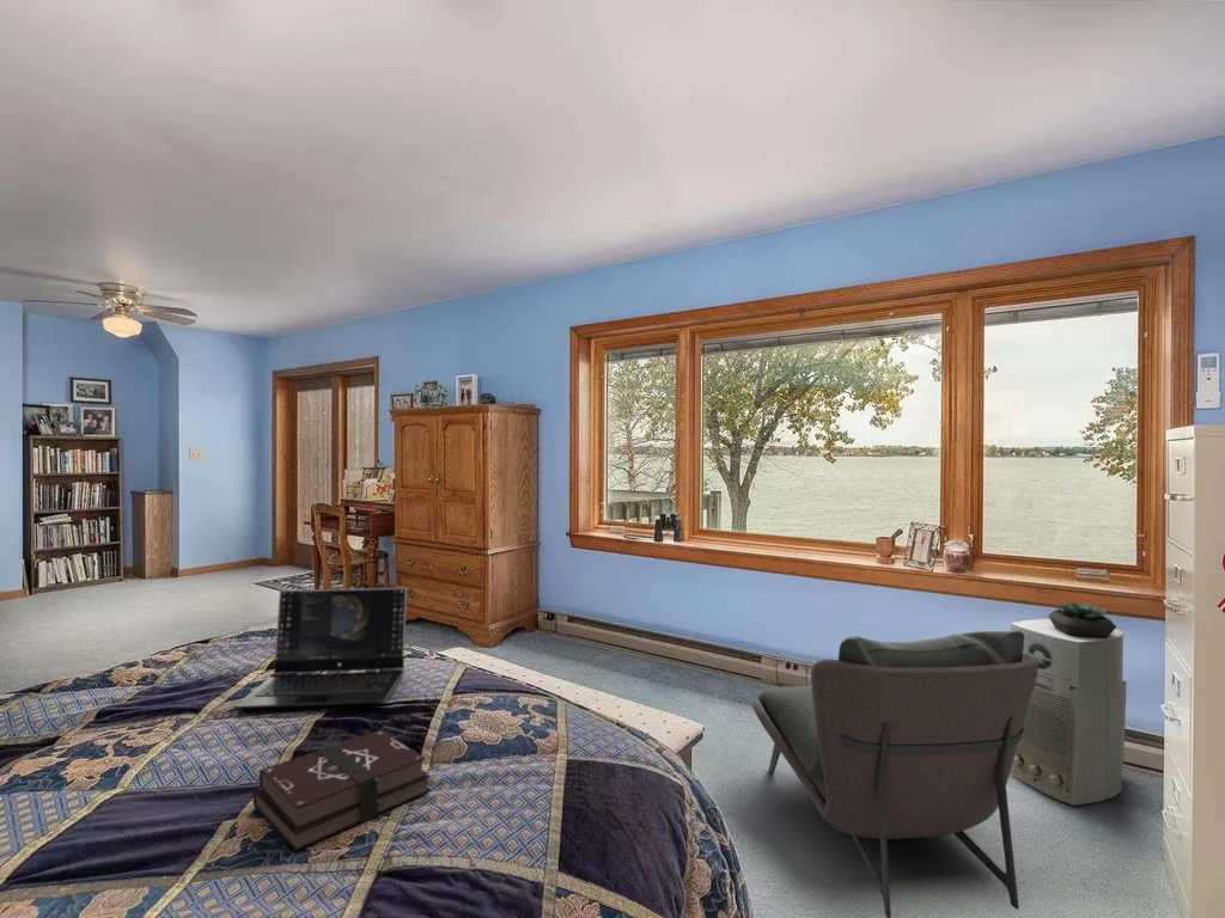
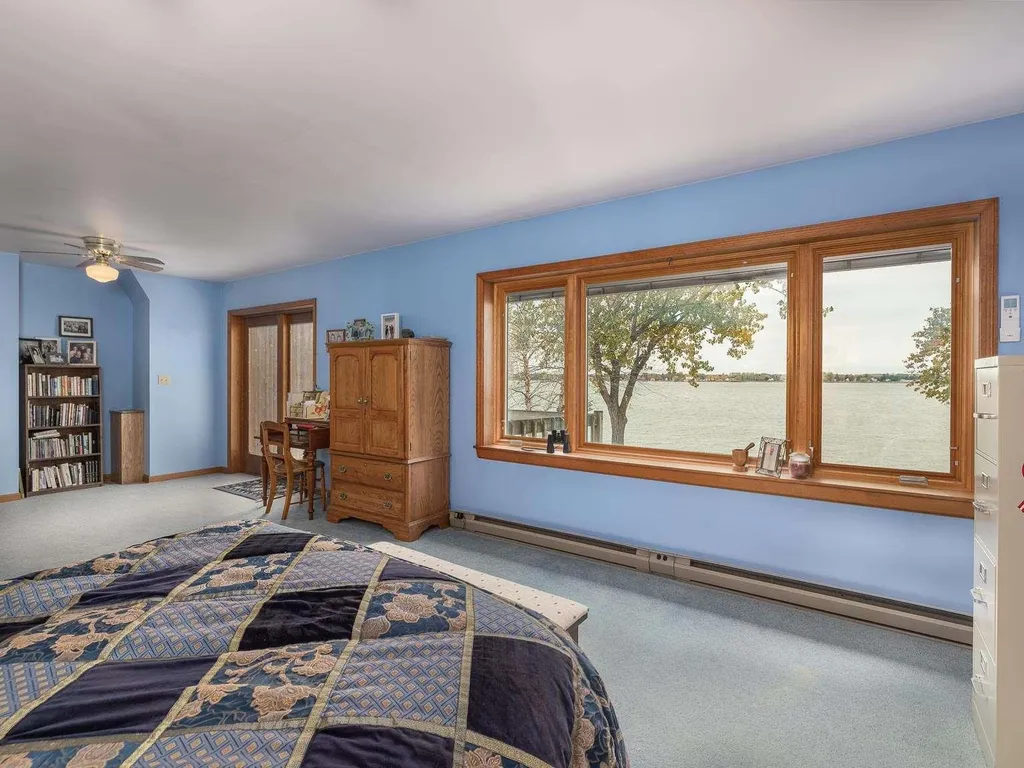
- air purifier [1010,618,1128,807]
- armless chair [751,630,1038,918]
- succulent plant [1047,601,1117,638]
- hardback book [252,728,432,852]
- laptop [233,587,408,710]
